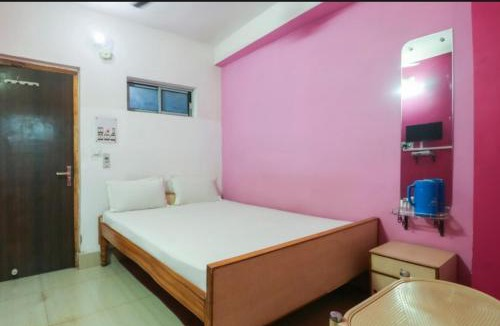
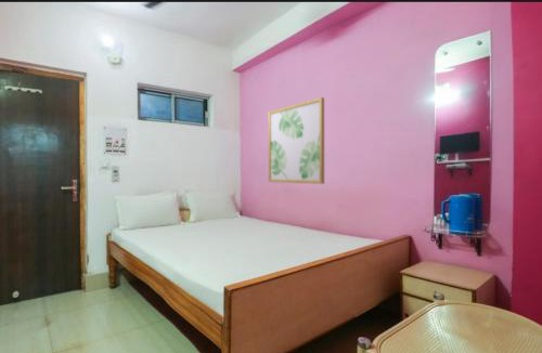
+ wall art [267,96,325,185]
